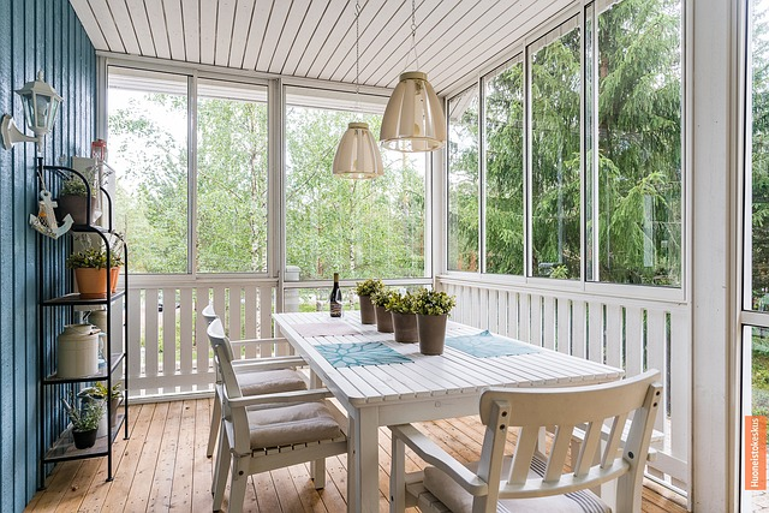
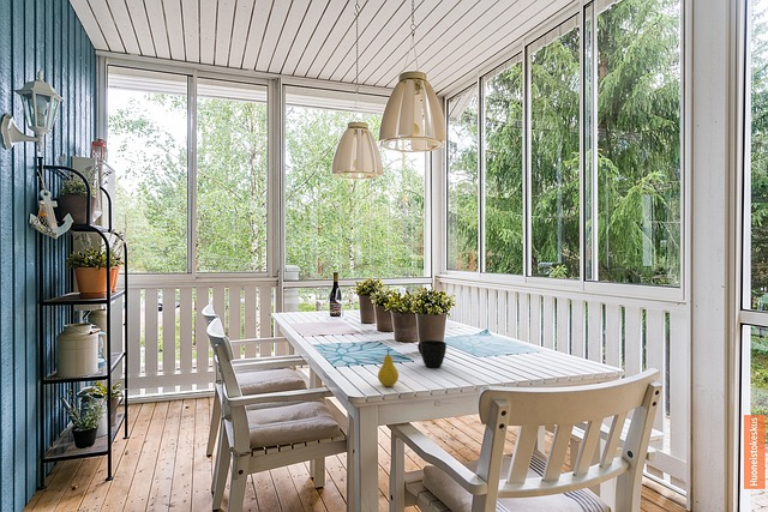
+ cup [416,339,448,369]
+ fruit [377,348,400,387]
